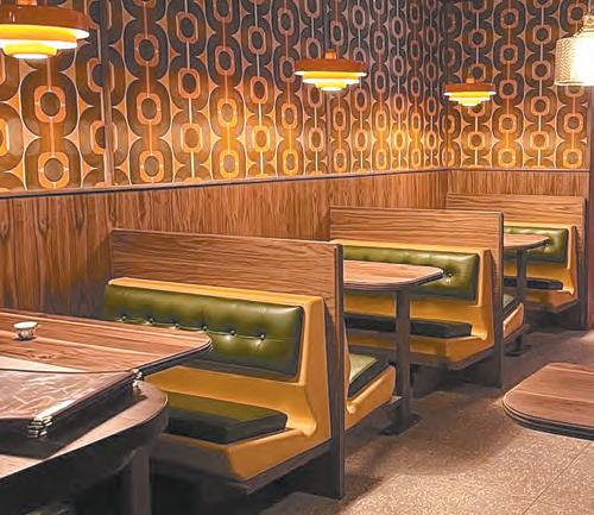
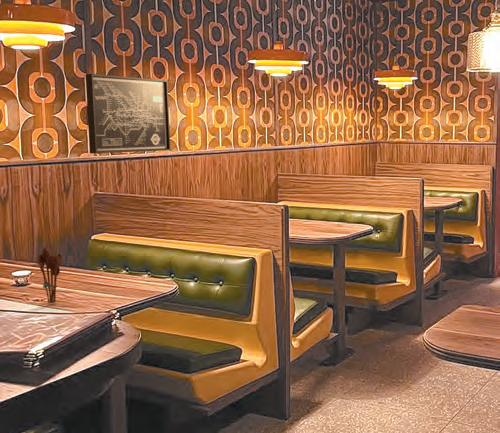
+ wall art [85,73,171,154]
+ utensil holder [37,246,63,305]
